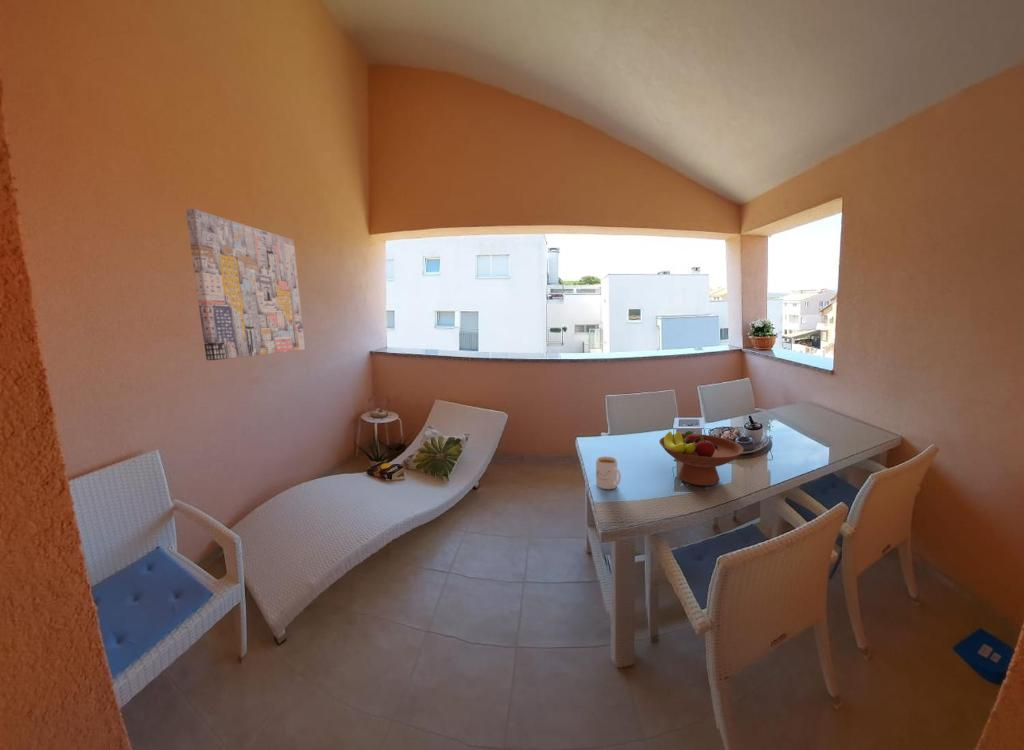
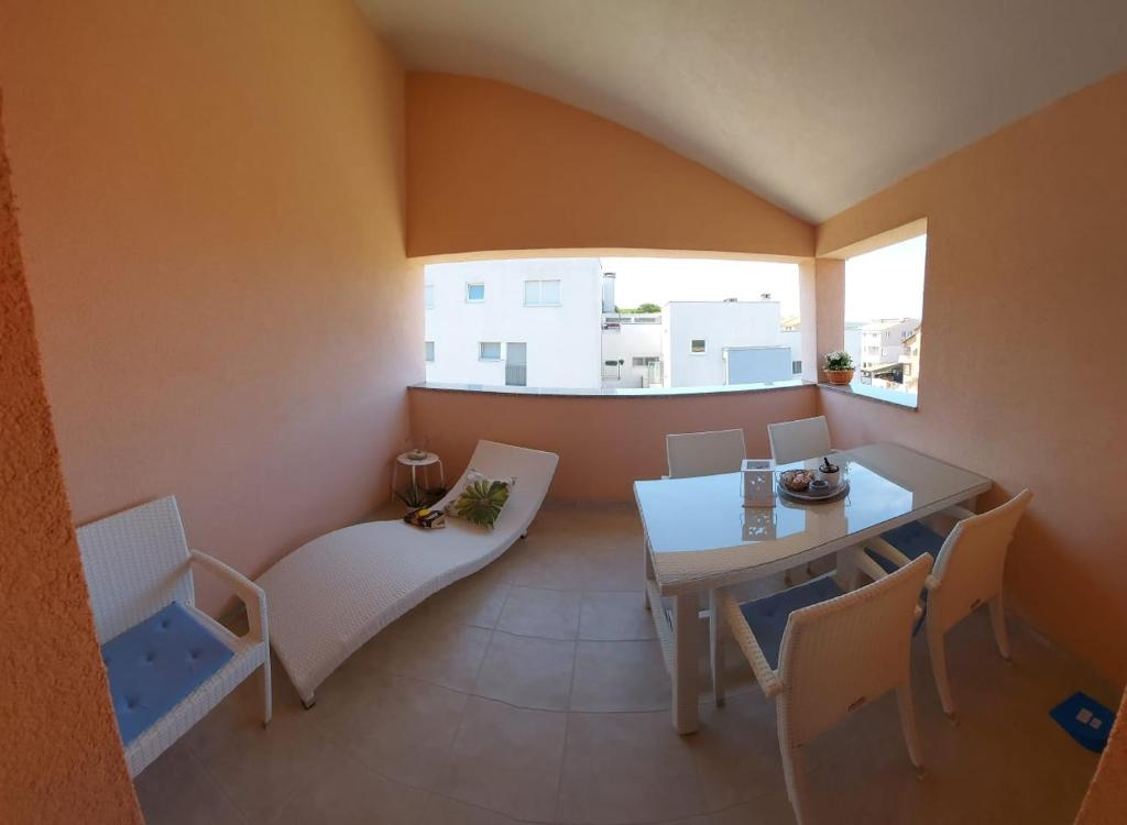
- fruit bowl [658,430,744,487]
- mug [595,456,622,490]
- wall art [185,208,306,361]
